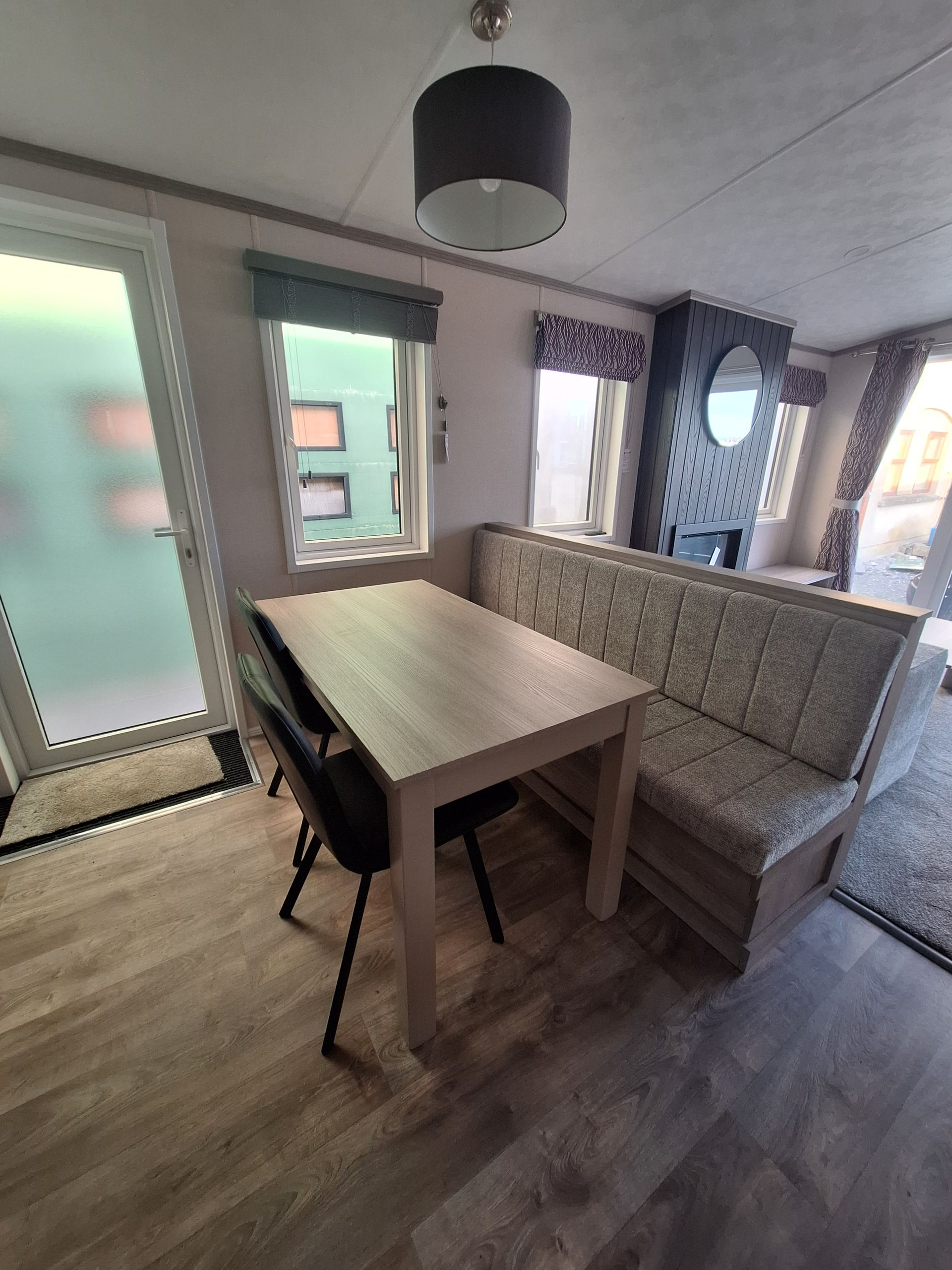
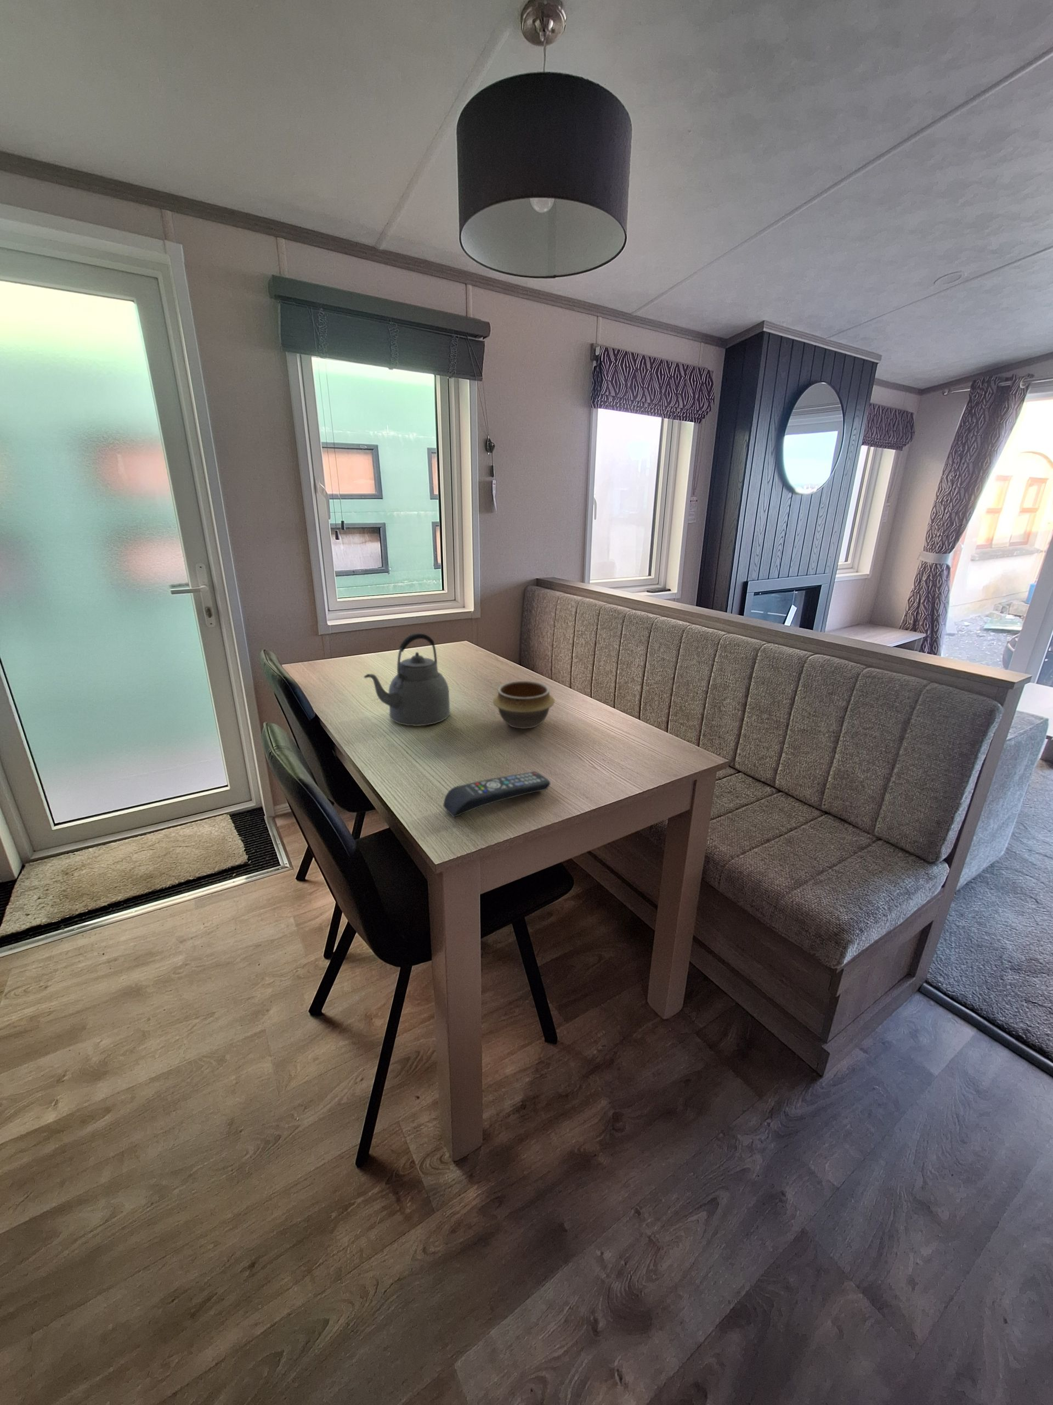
+ bowl [492,680,555,729]
+ kettle [363,633,451,727]
+ remote control [442,771,551,818]
